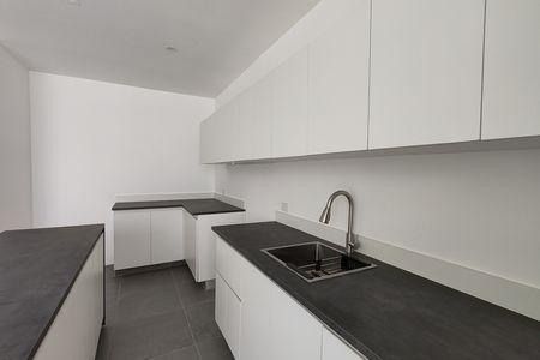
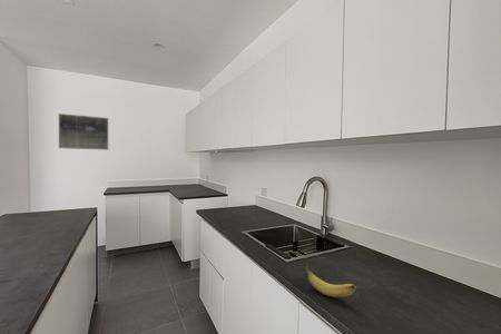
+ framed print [58,112,109,151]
+ banana [303,263,357,298]
